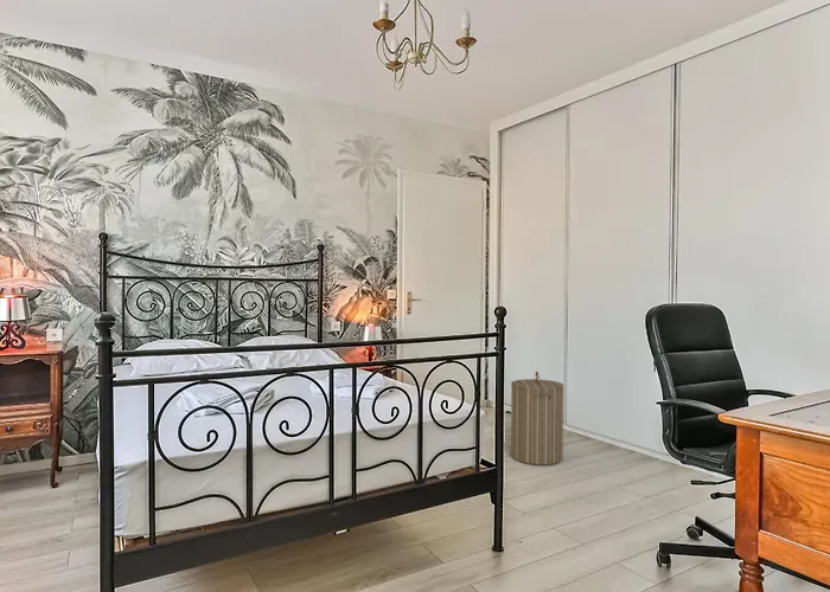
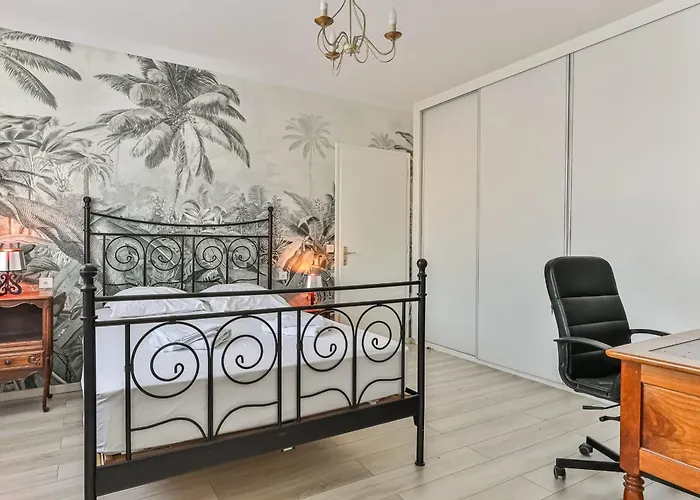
- laundry hamper [510,371,564,466]
